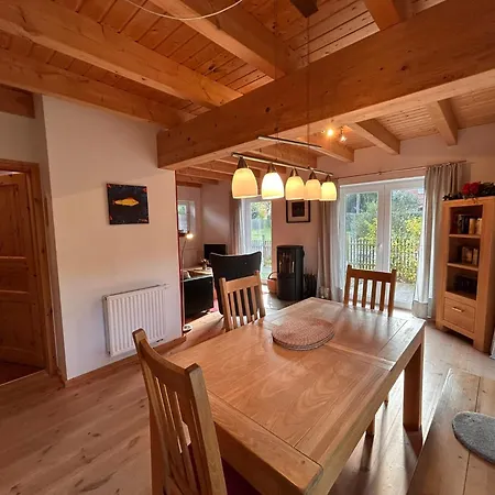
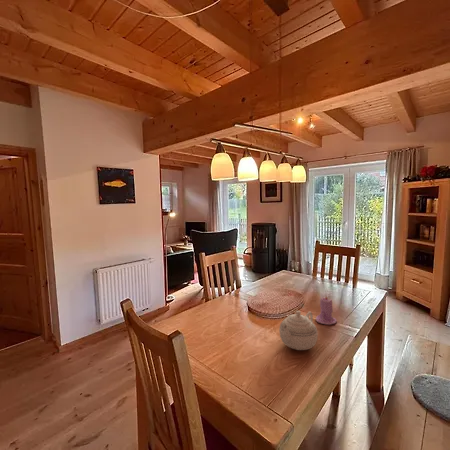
+ teapot [278,310,319,351]
+ candle [315,296,338,326]
